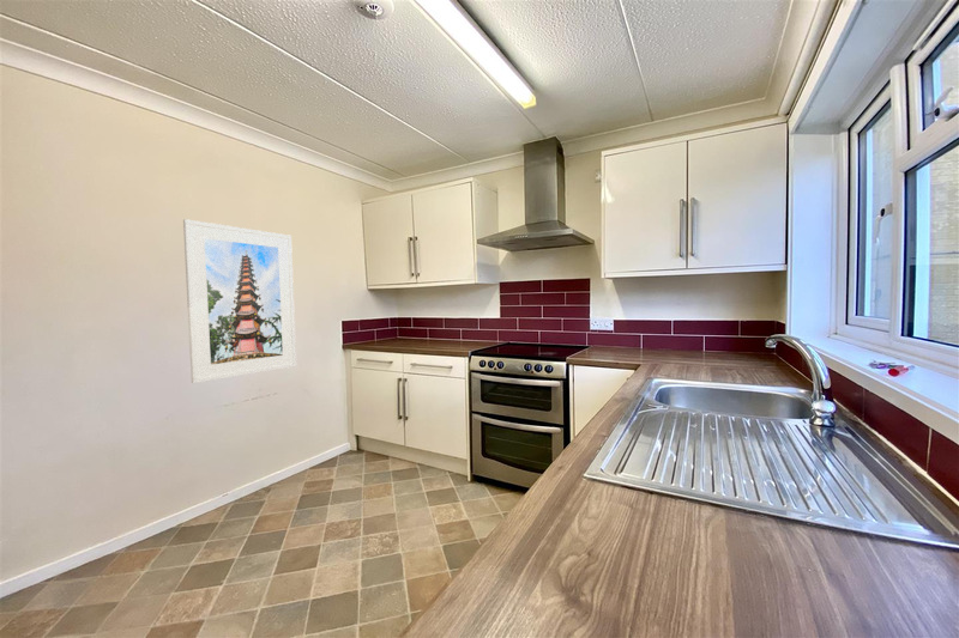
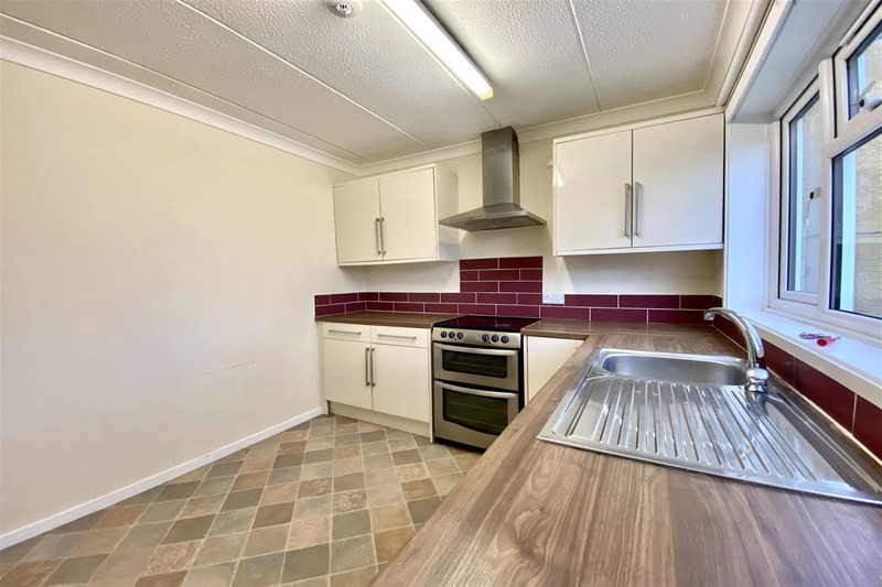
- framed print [182,218,297,384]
